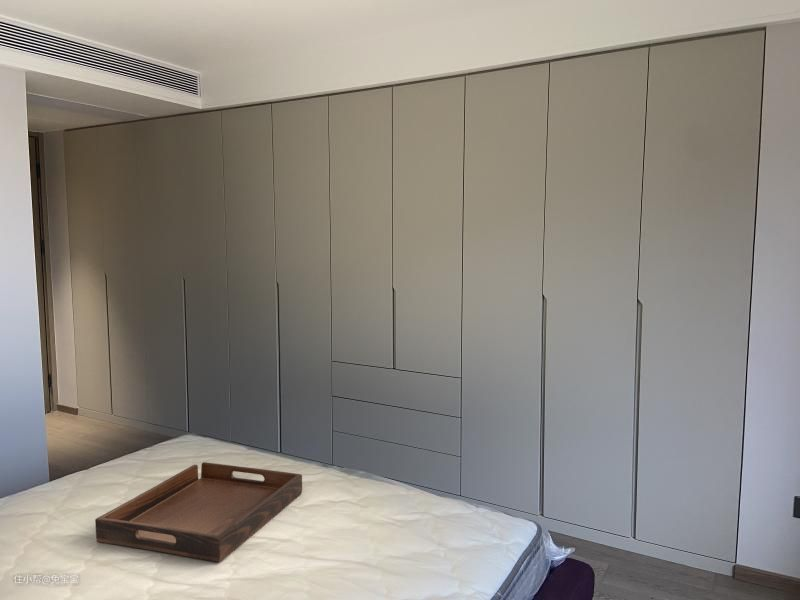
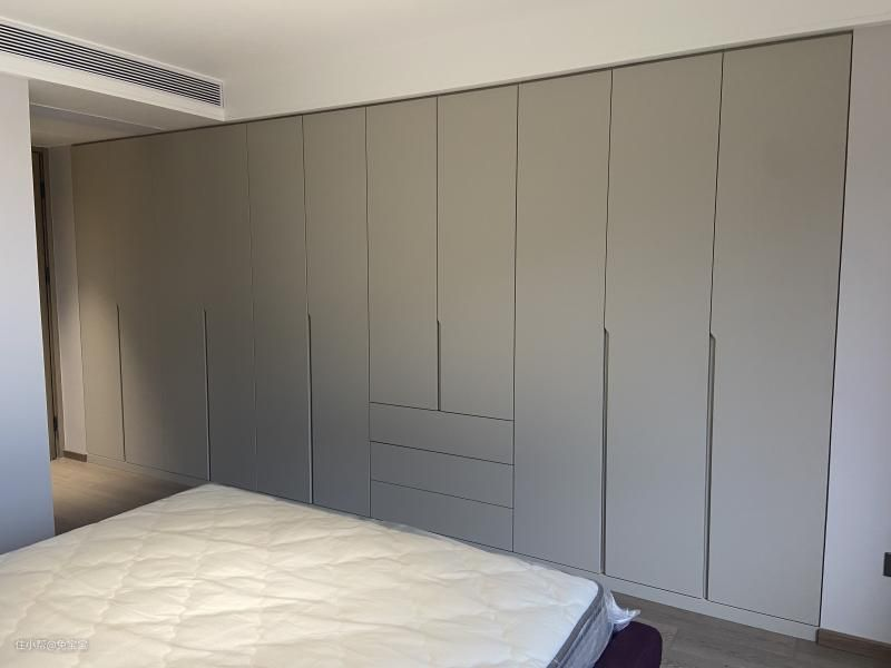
- serving tray [94,461,303,563]
